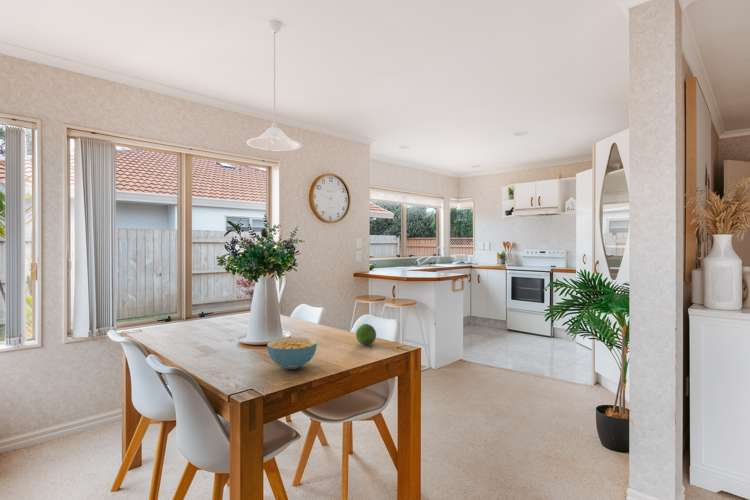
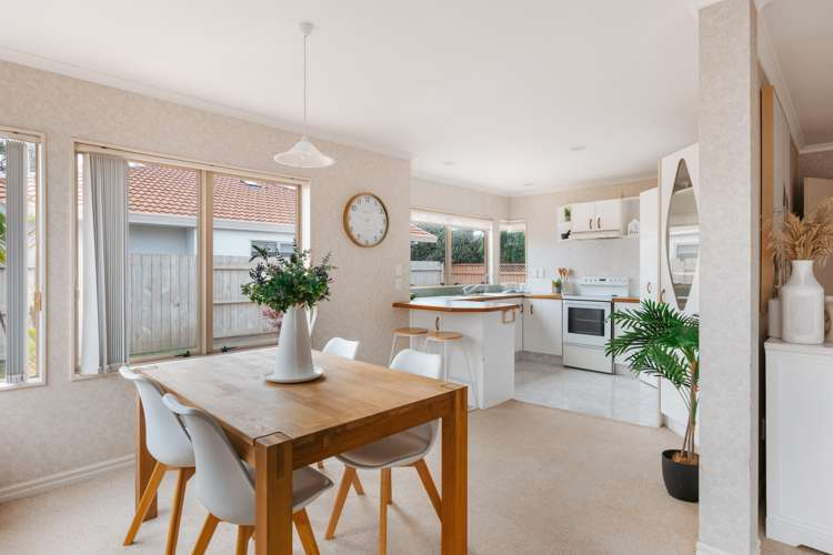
- fruit [355,323,377,346]
- cereal bowl [266,337,318,370]
